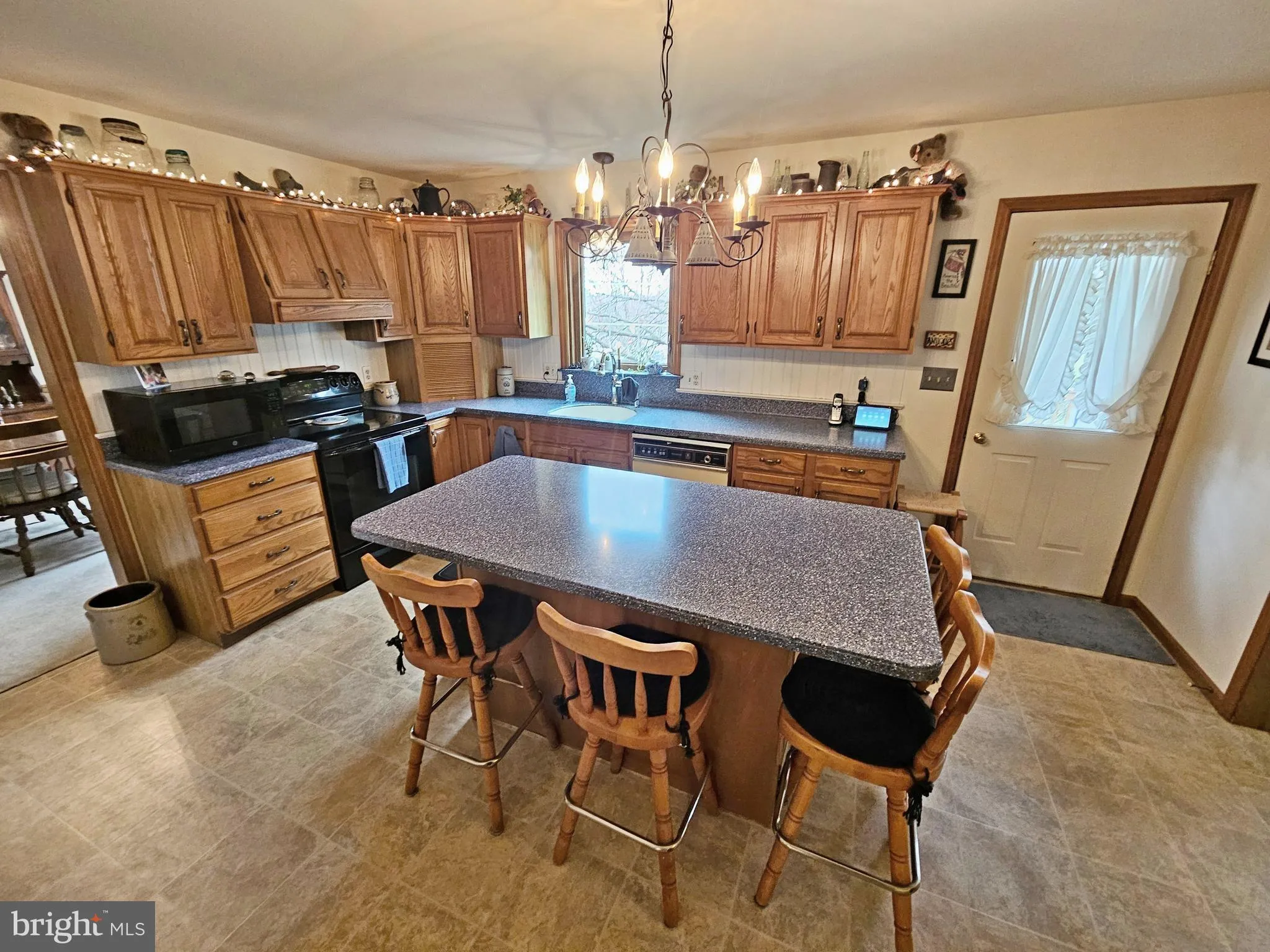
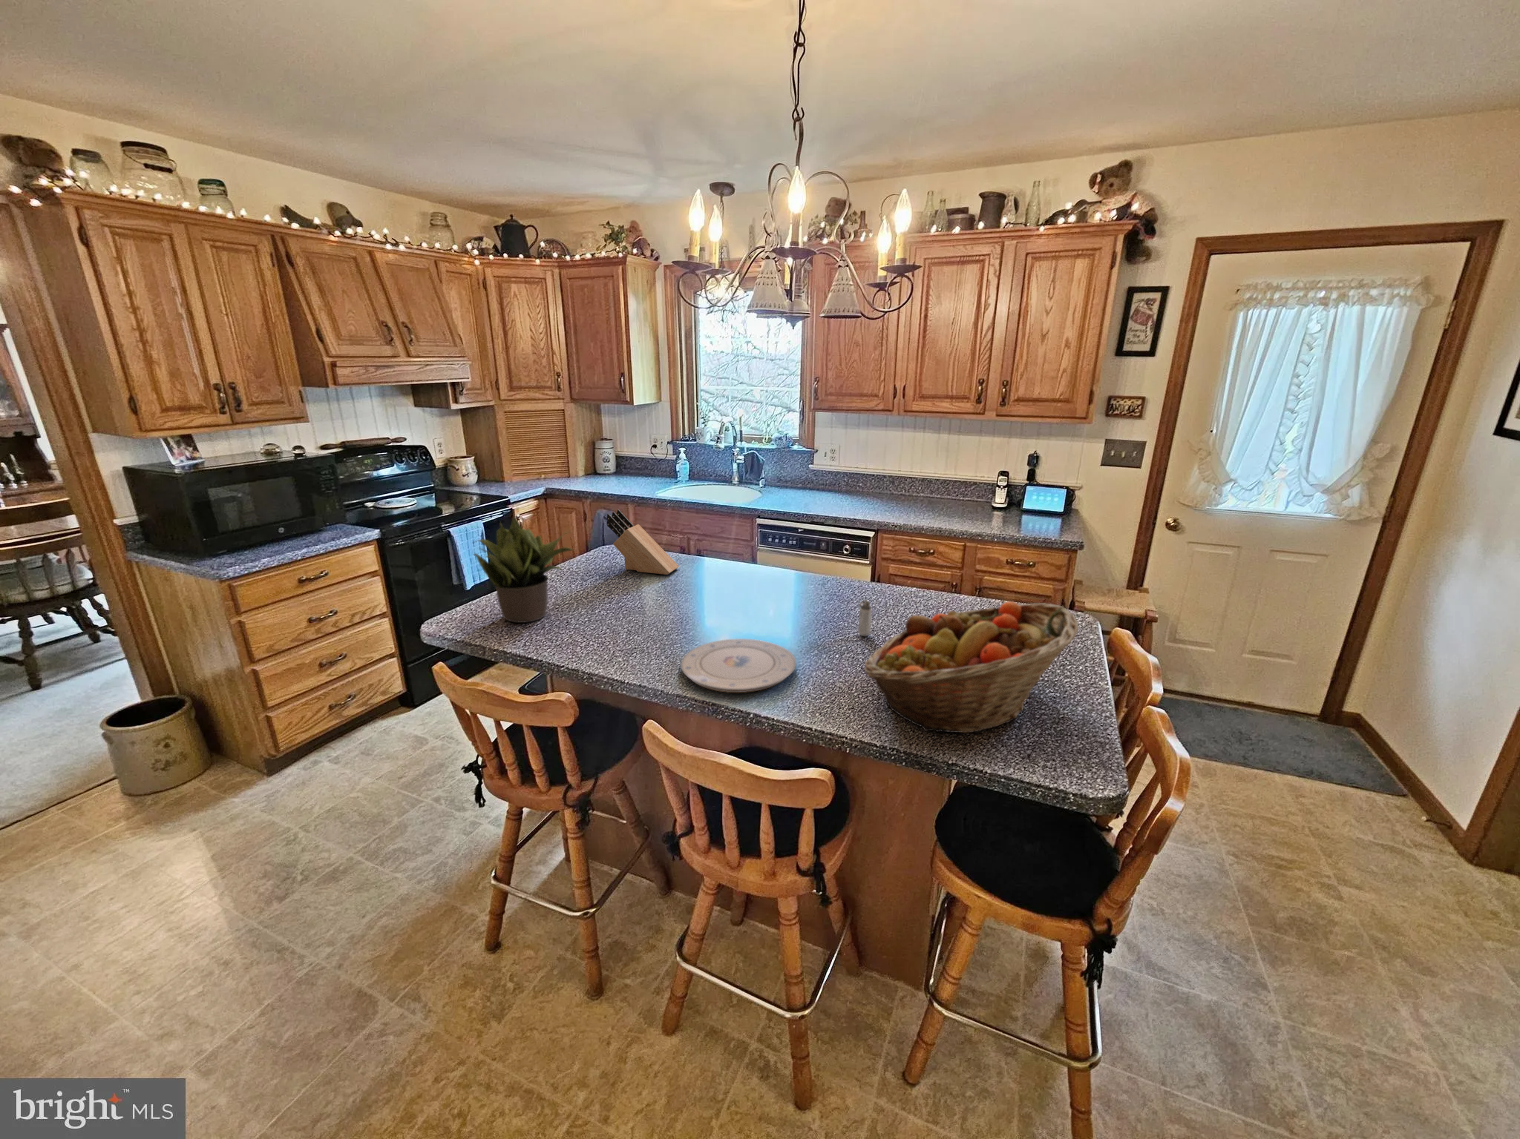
+ knife block [606,508,680,575]
+ shaker [857,599,873,636]
+ potted plant [472,514,576,623]
+ fruit basket [863,601,1080,733]
+ plate [680,638,797,694]
